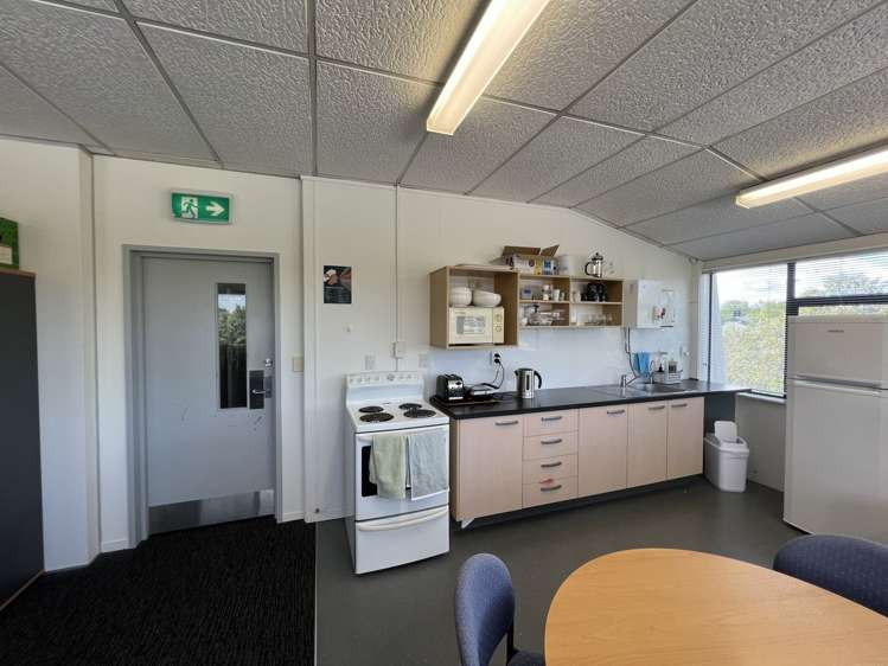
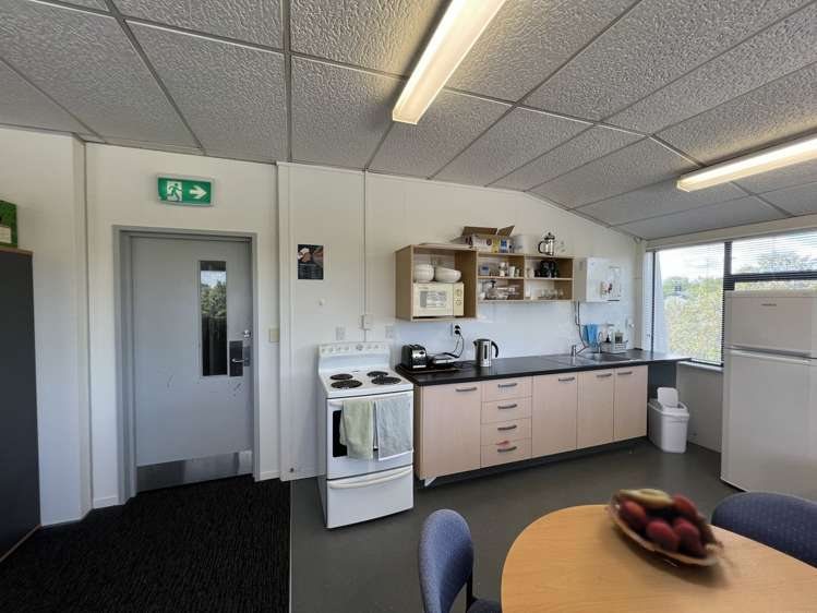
+ fruit basket [603,488,725,572]
